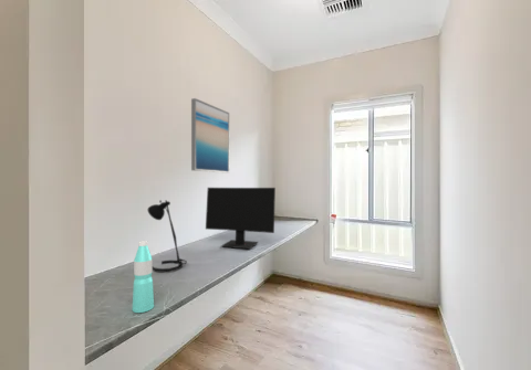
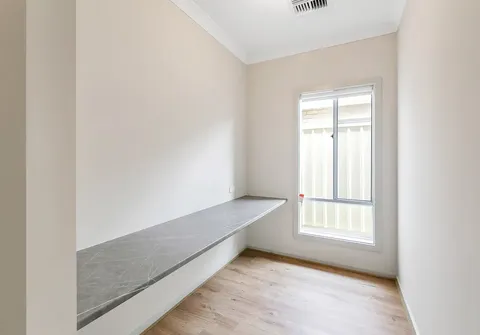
- wall art [190,97,230,175]
- water bottle [132,240,155,314]
- desk lamp [147,199,188,273]
- computer monitor [205,187,277,250]
